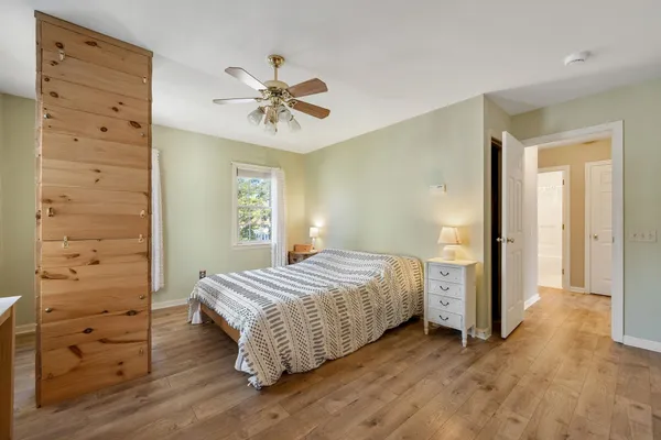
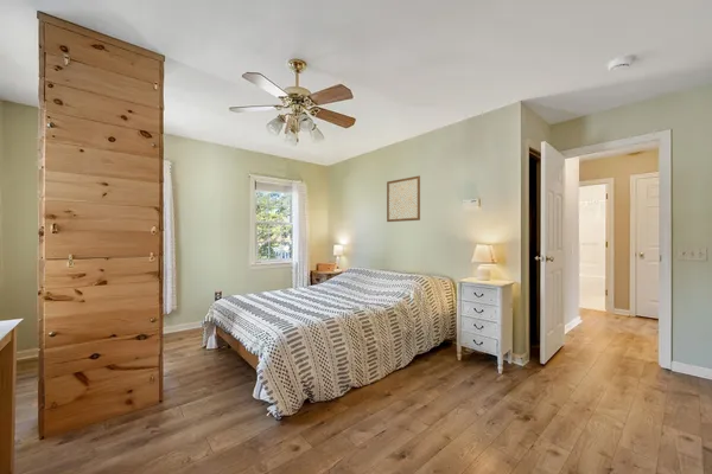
+ wall art [386,174,421,223]
